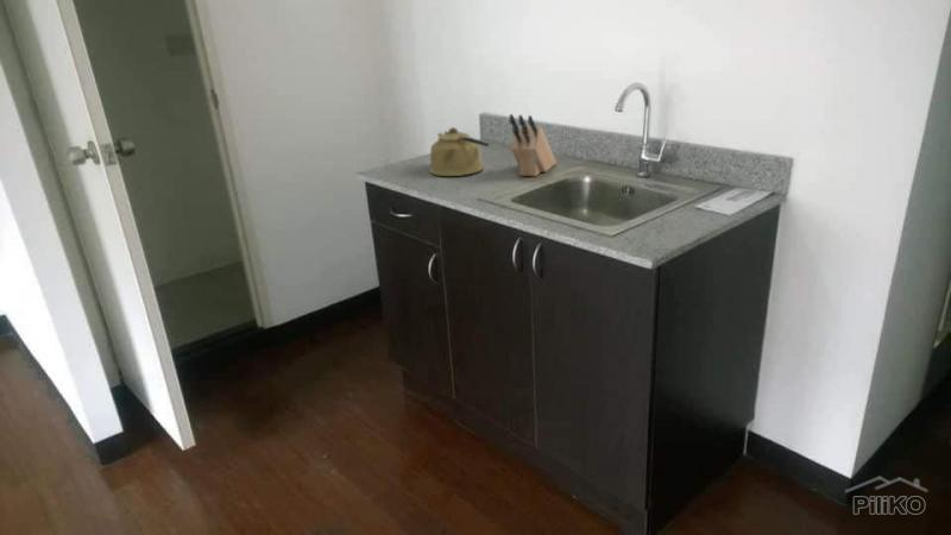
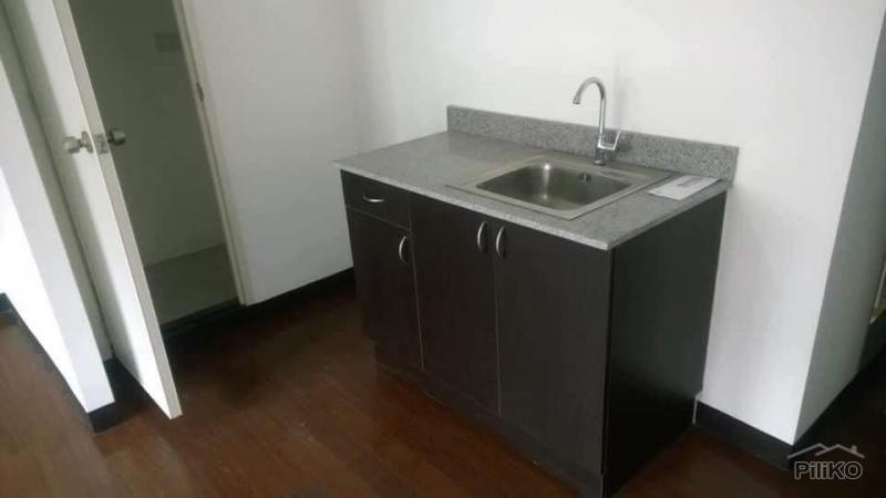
- kettle [428,126,490,177]
- knife block [509,113,558,177]
